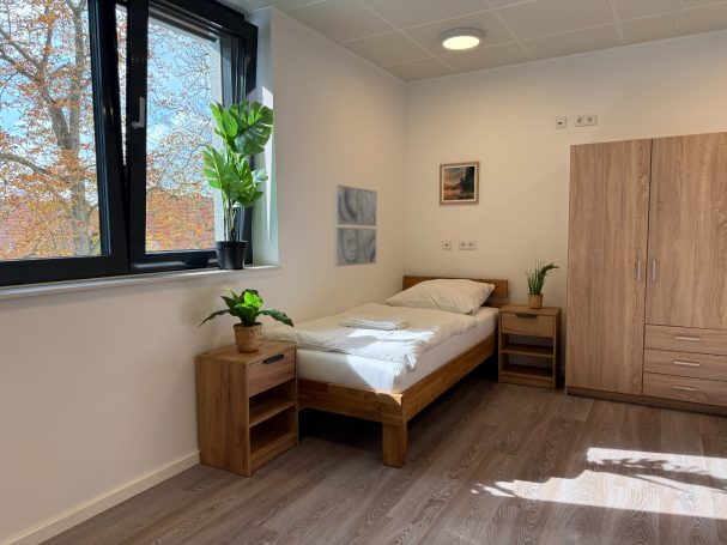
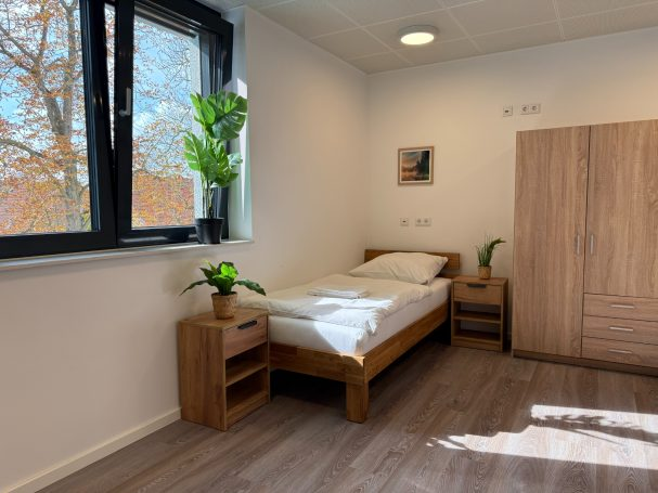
- wall art [333,183,377,267]
